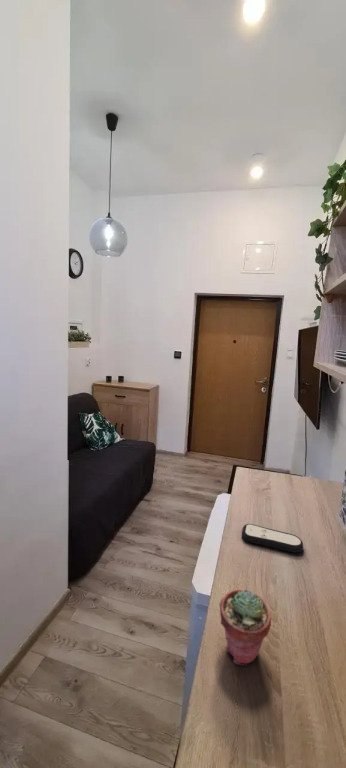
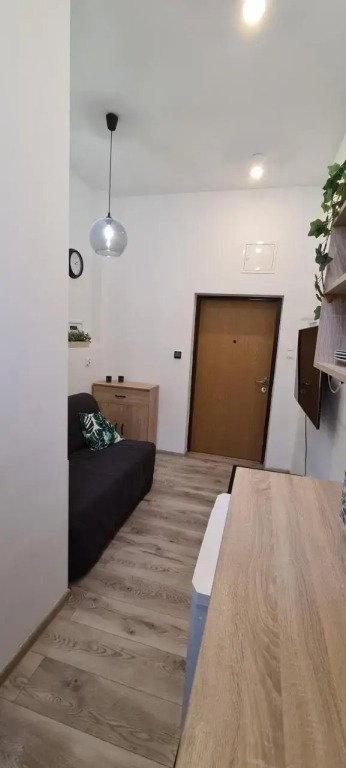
- potted succulent [219,588,272,666]
- remote control [241,523,304,554]
